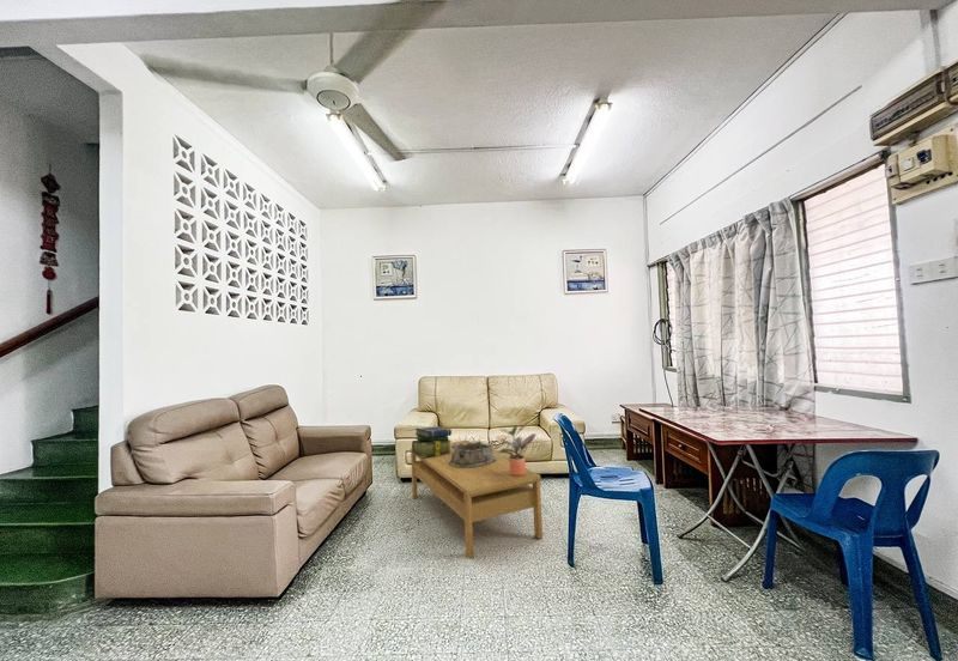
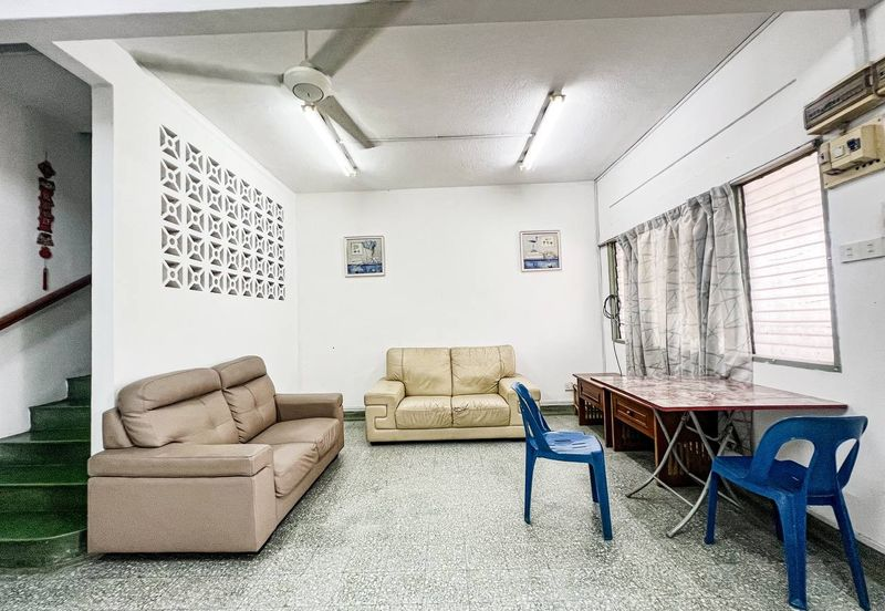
- stack of books [411,425,453,457]
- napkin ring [449,441,496,468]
- potted plant [495,422,538,475]
- coffee table [410,439,544,560]
